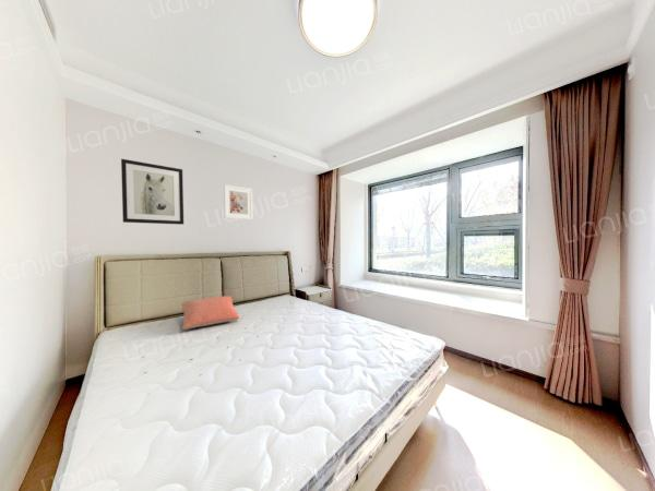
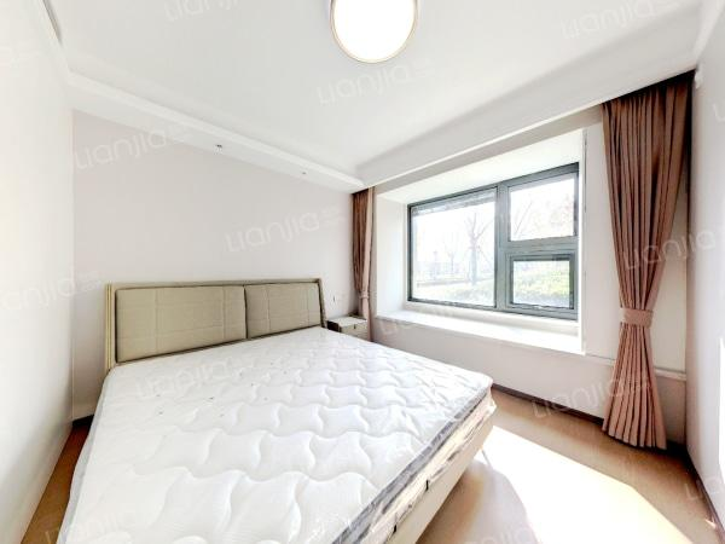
- pillow [180,295,241,331]
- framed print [223,183,254,220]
- wall art [120,158,184,226]
